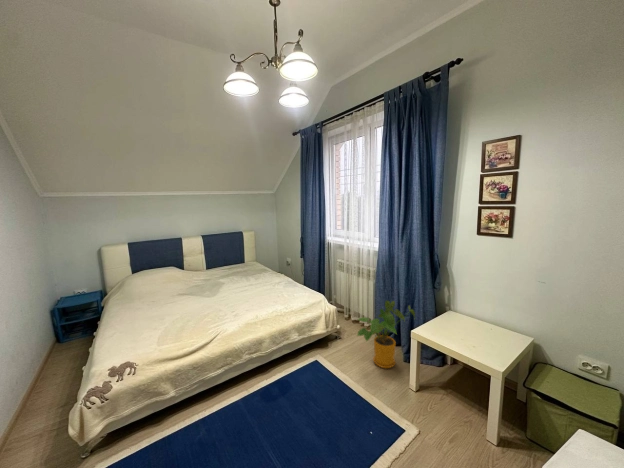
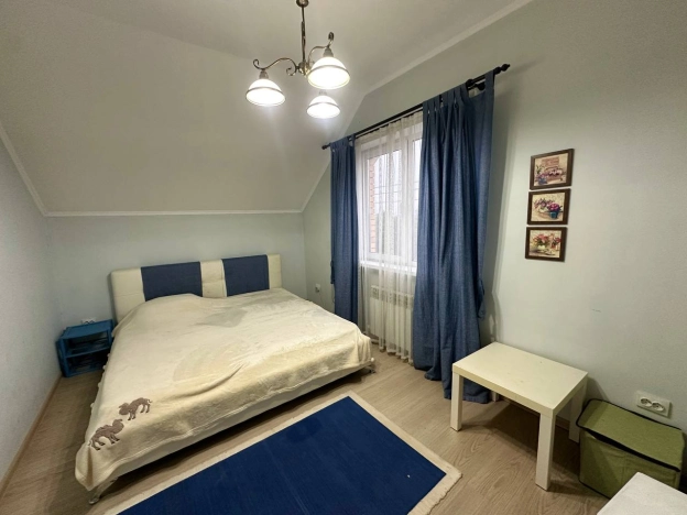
- house plant [356,300,417,369]
